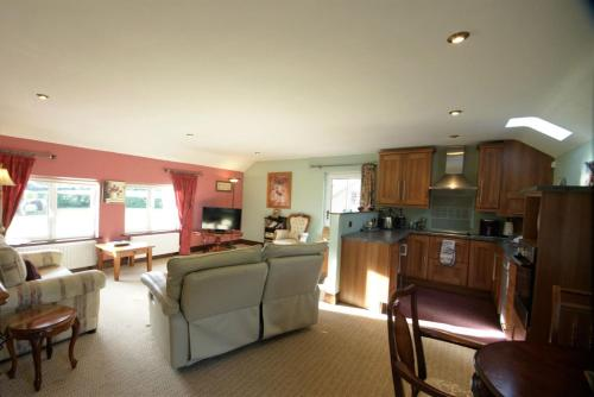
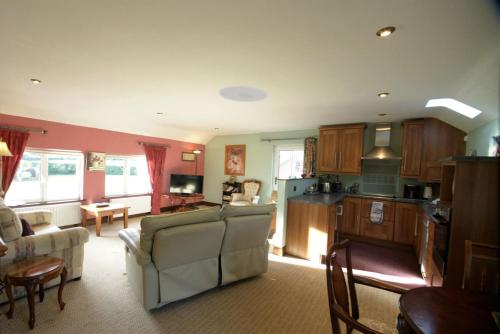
+ ceiling light [217,85,269,103]
